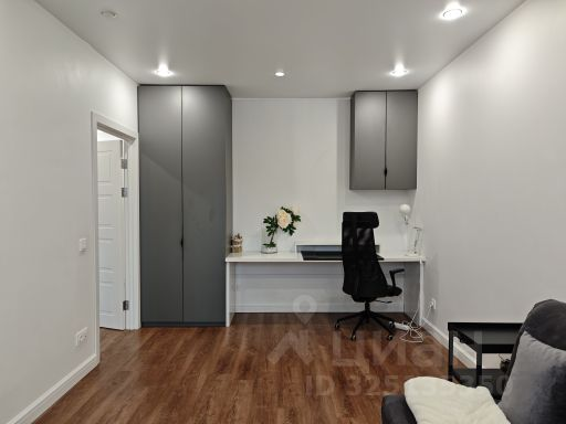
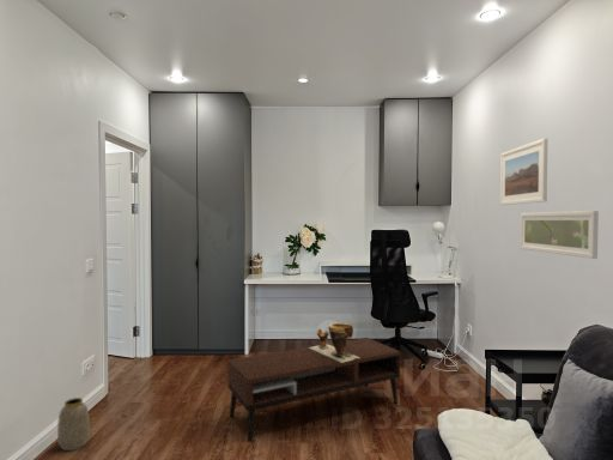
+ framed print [520,210,600,260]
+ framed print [499,137,548,206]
+ vase [56,397,91,452]
+ clay pot [309,322,359,363]
+ coffee table [226,337,401,443]
